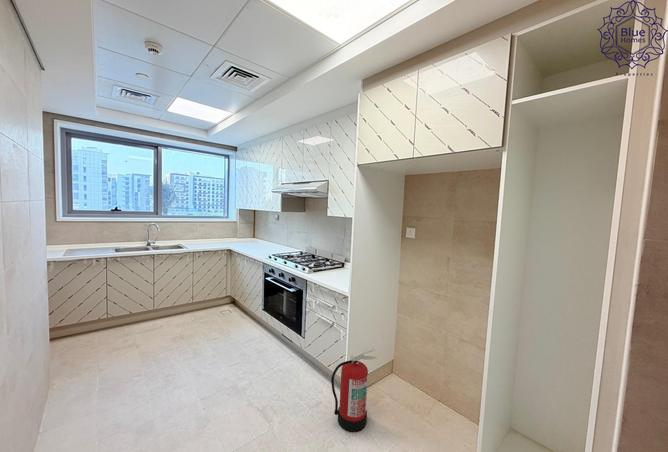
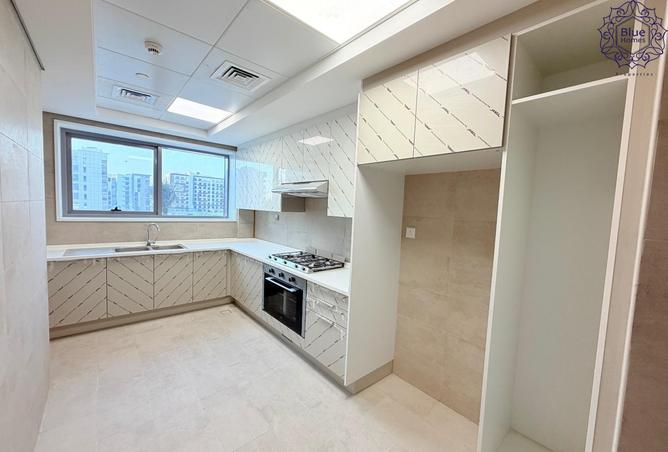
- fire extinguisher [330,346,379,433]
